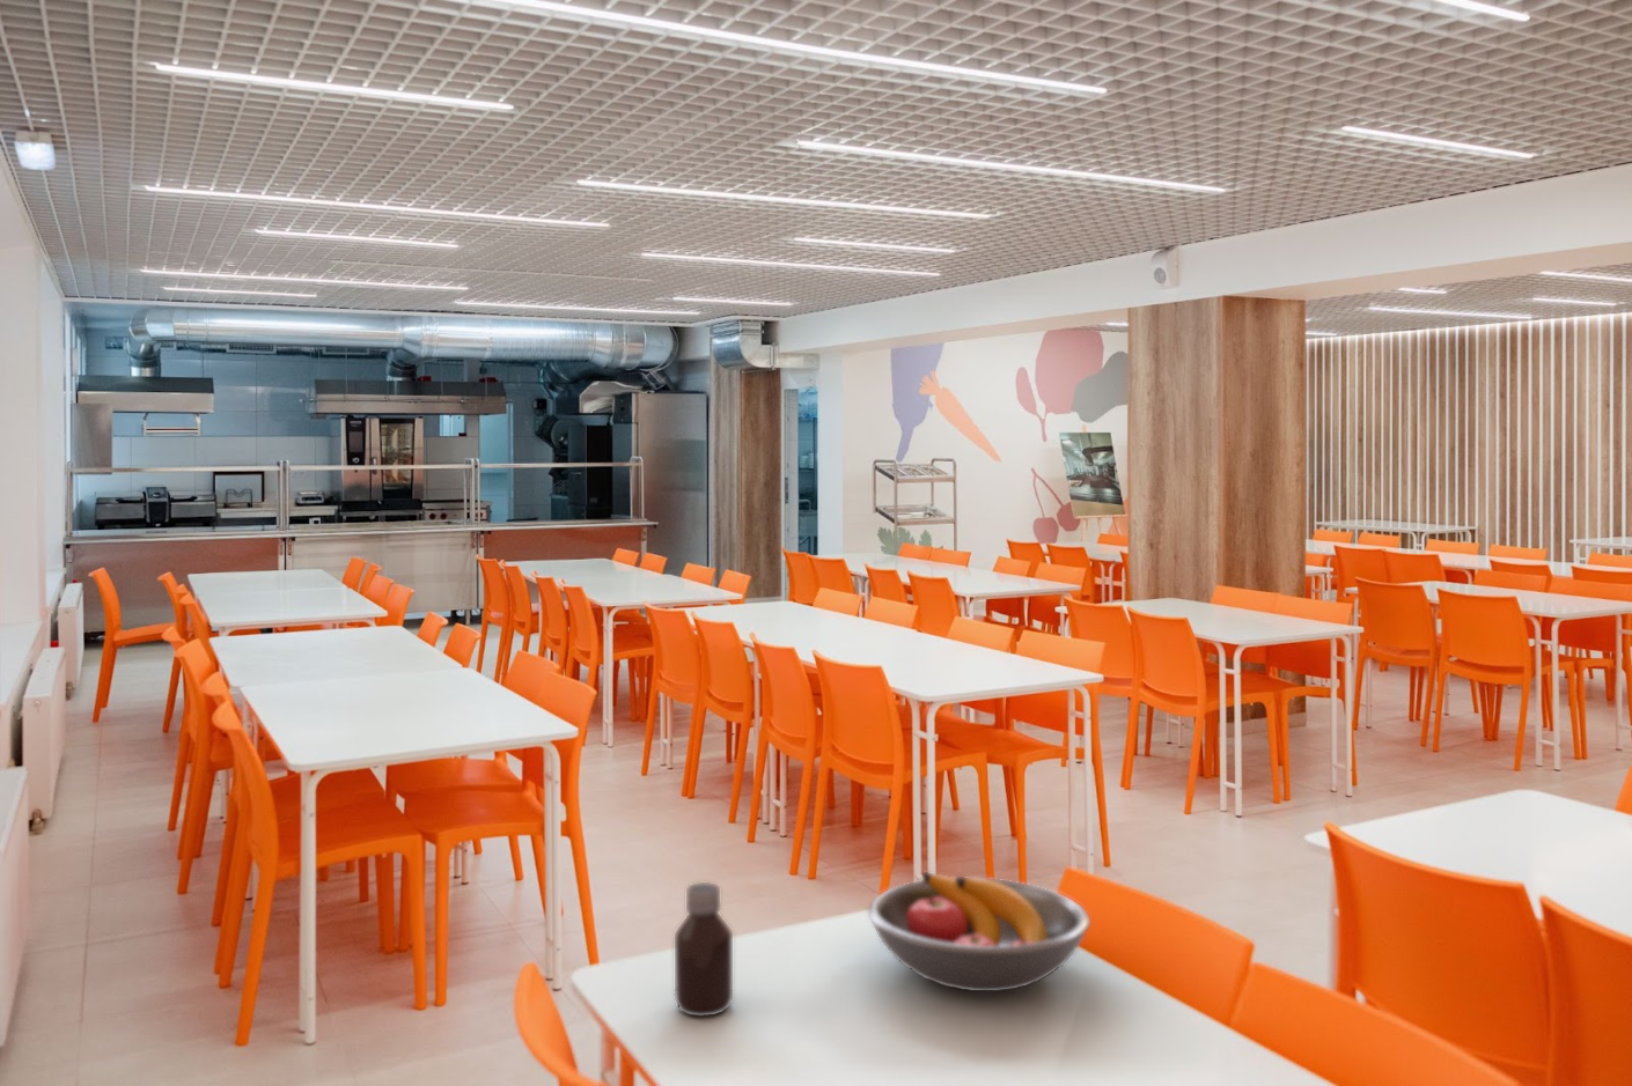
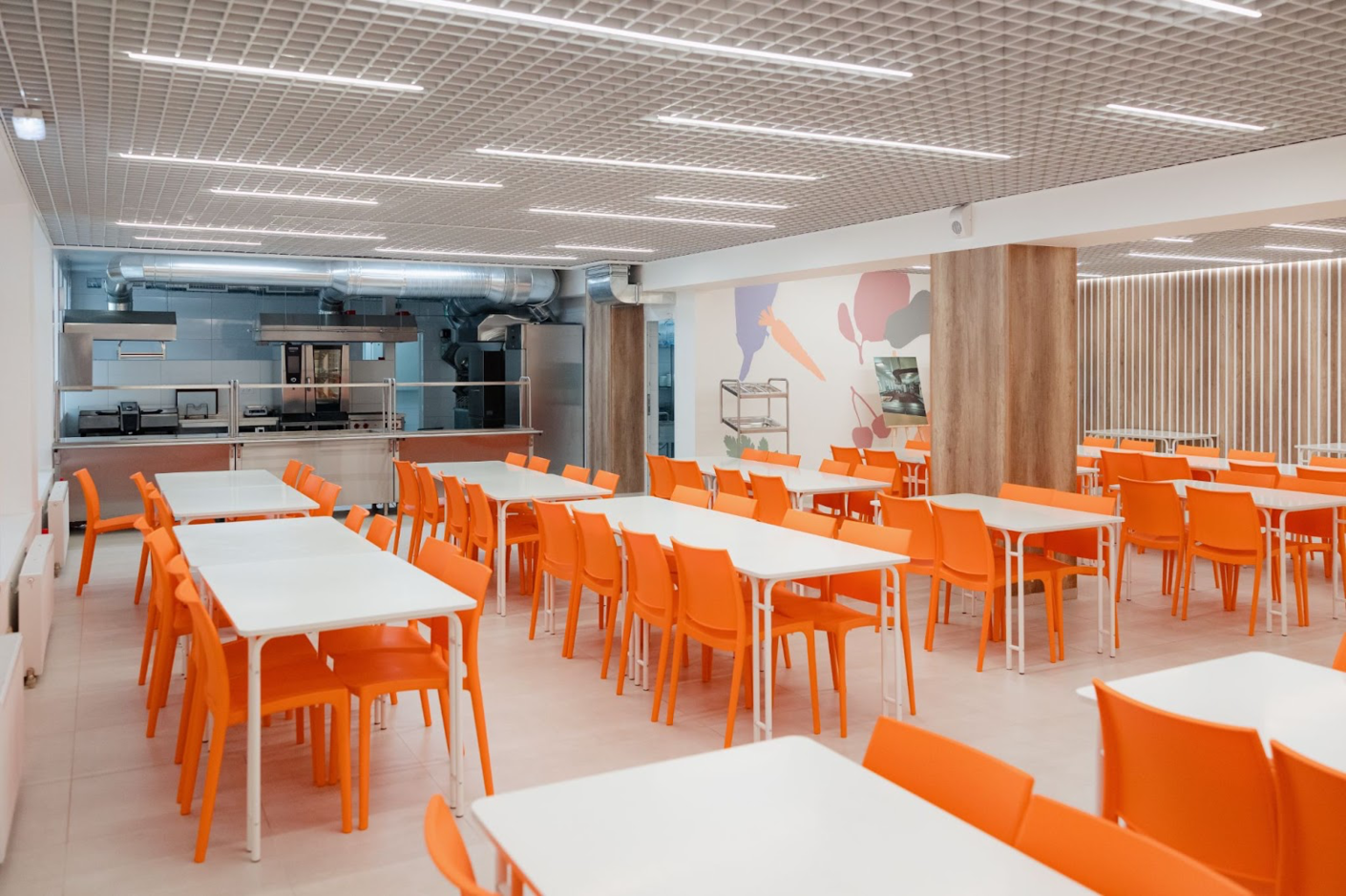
- fruit bowl [867,871,1091,993]
- bottle [674,881,734,1018]
